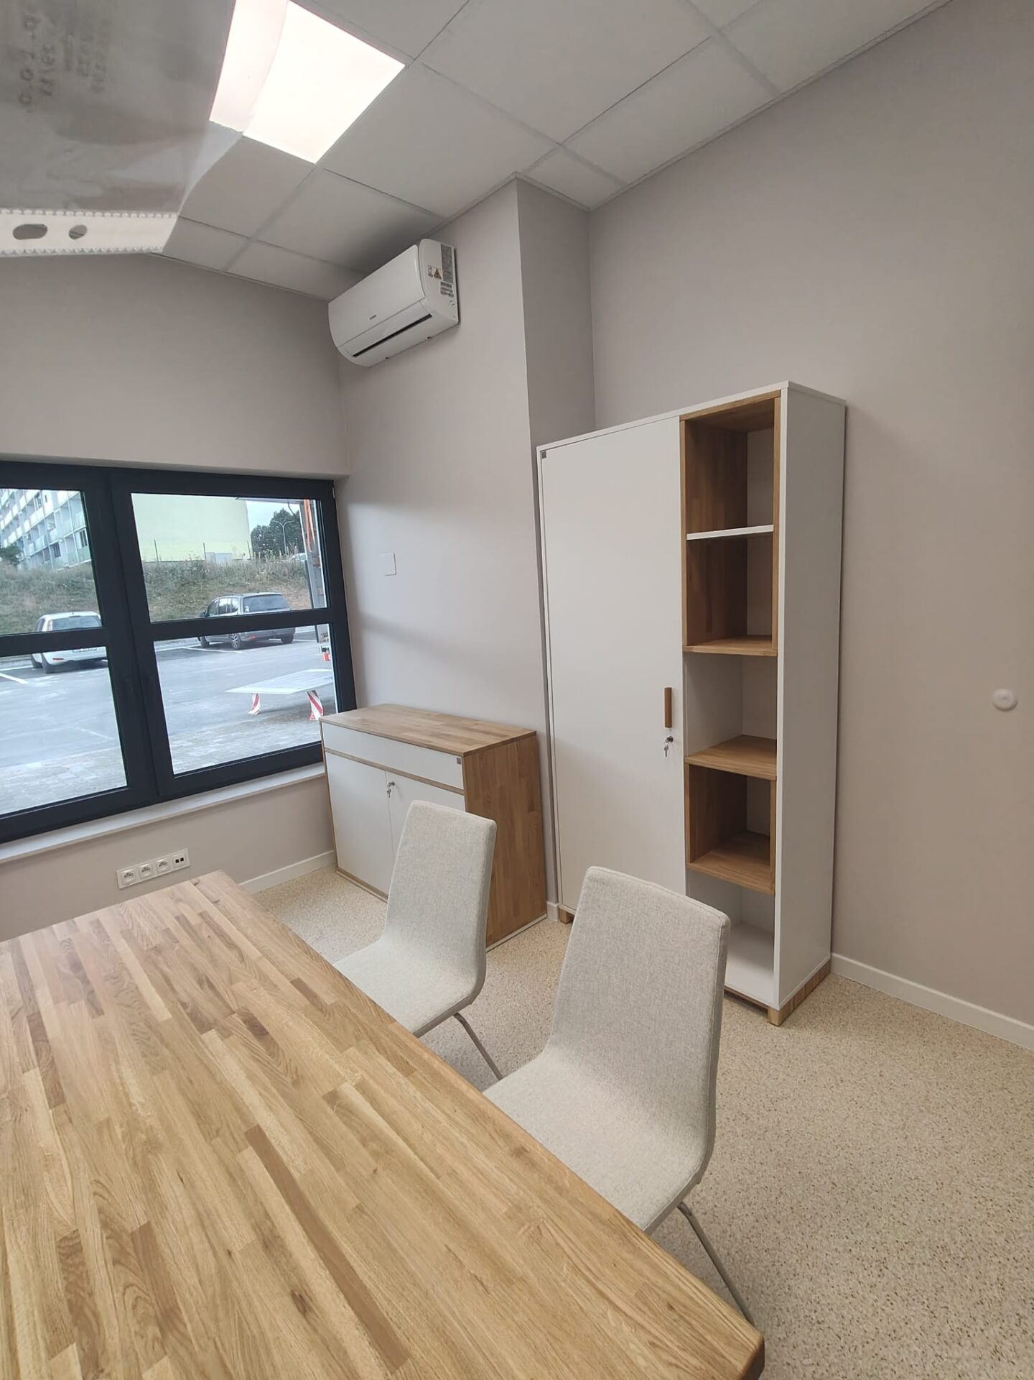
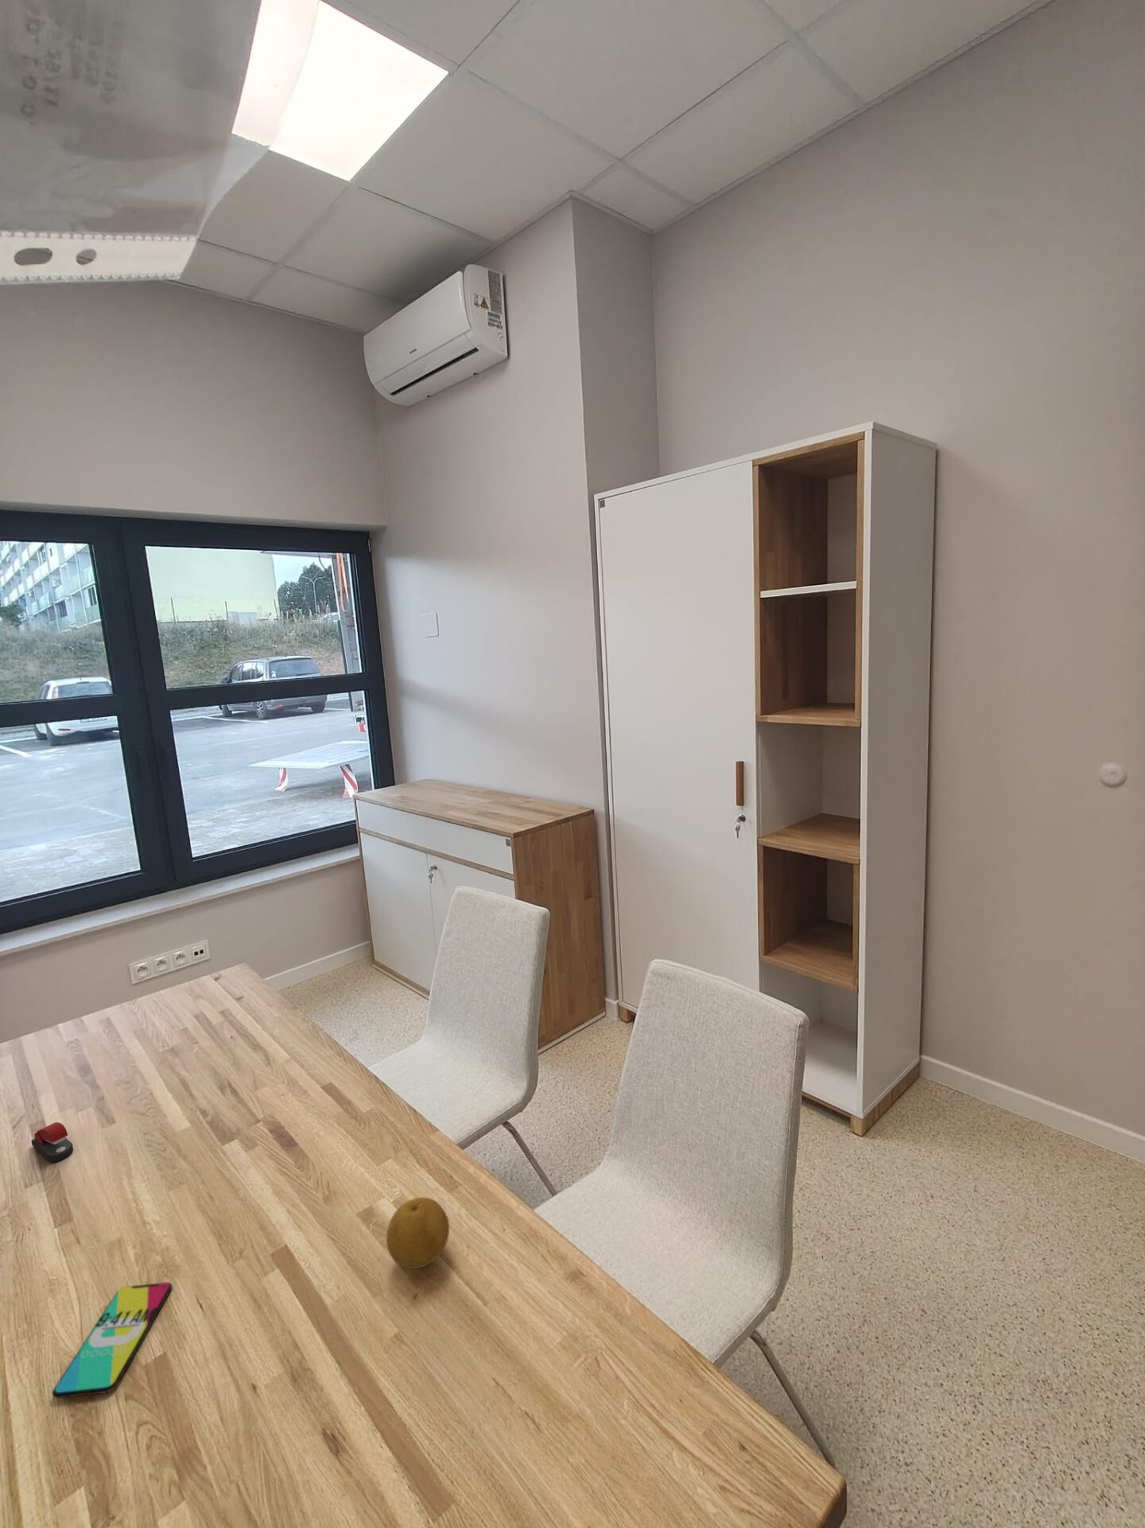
+ smartphone [52,1281,172,1399]
+ fruit [386,1196,450,1269]
+ stapler [30,1121,73,1162]
